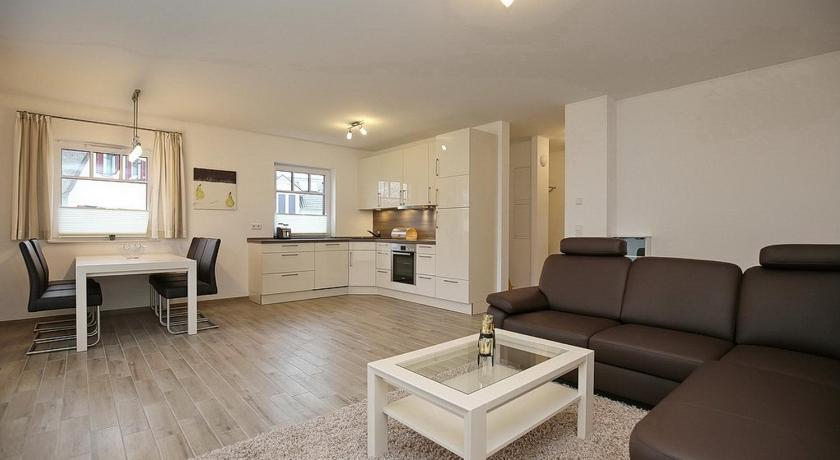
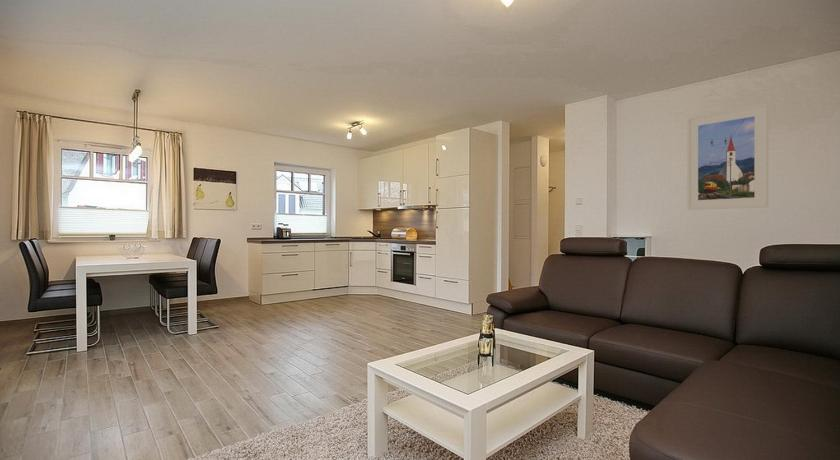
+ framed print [686,103,769,211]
